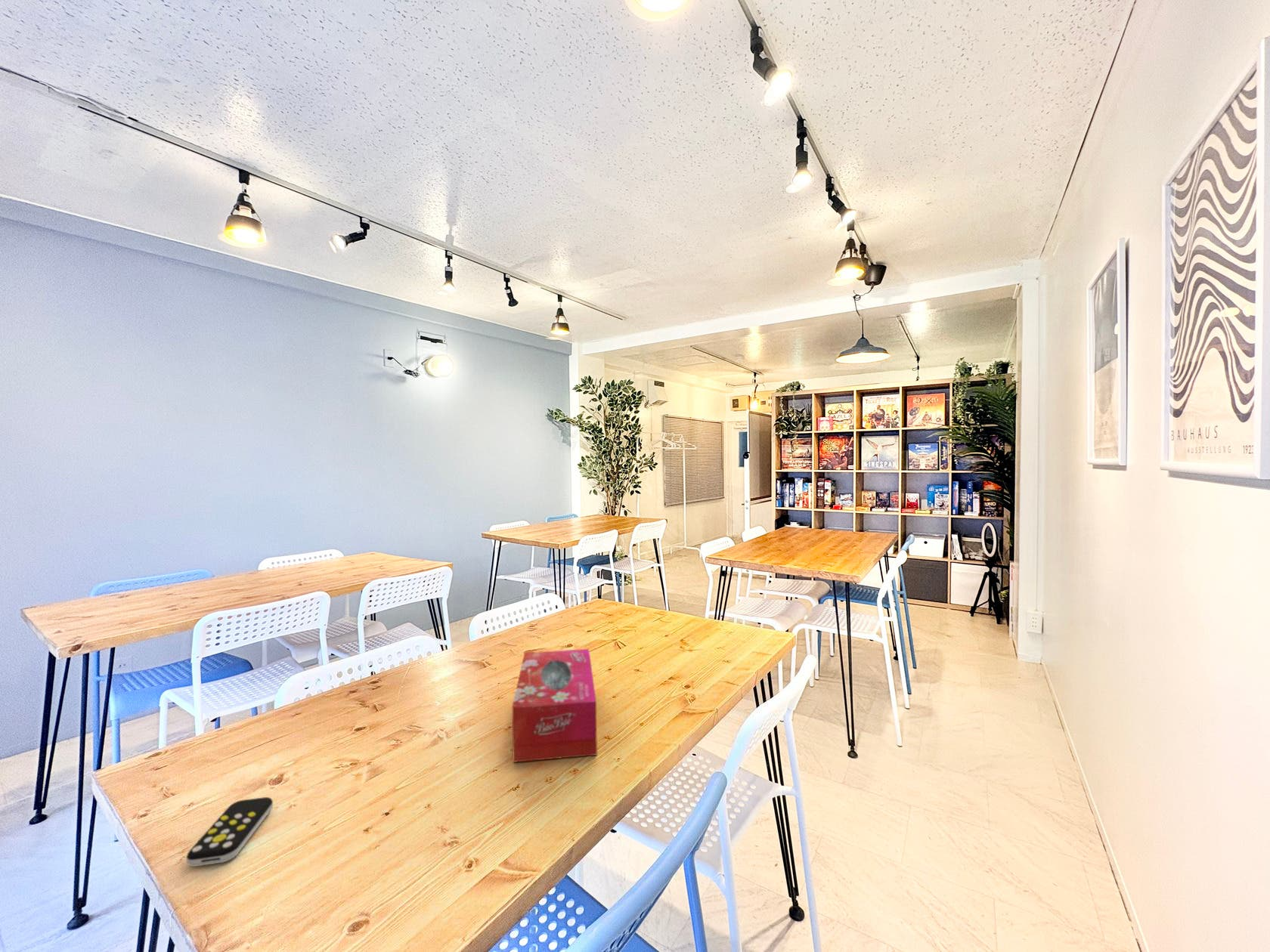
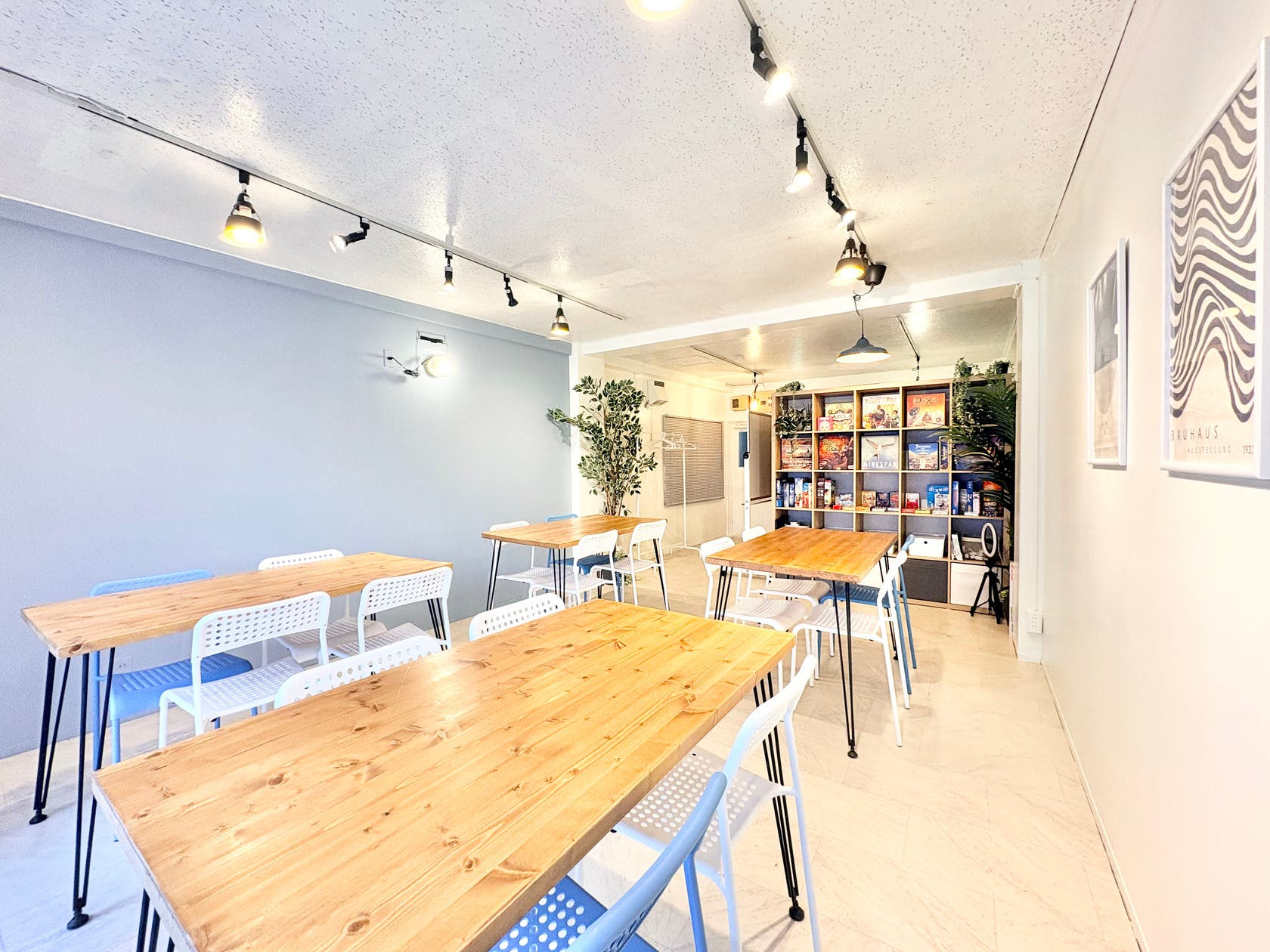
- remote control [186,796,274,867]
- tissue box [511,648,598,763]
